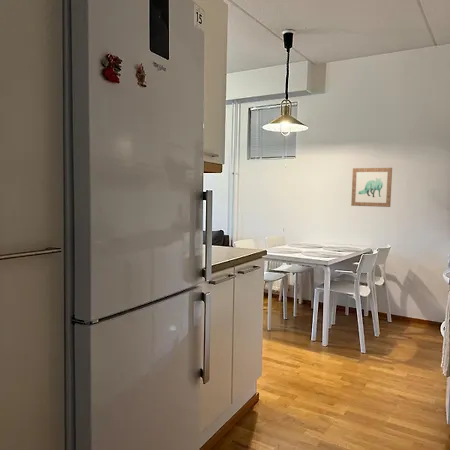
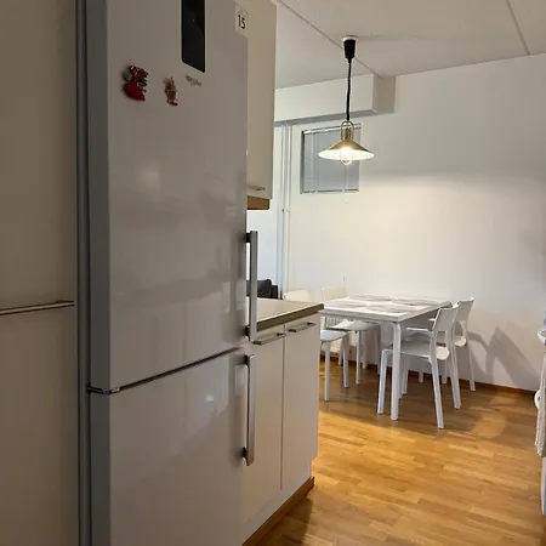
- wall art [350,167,393,208]
